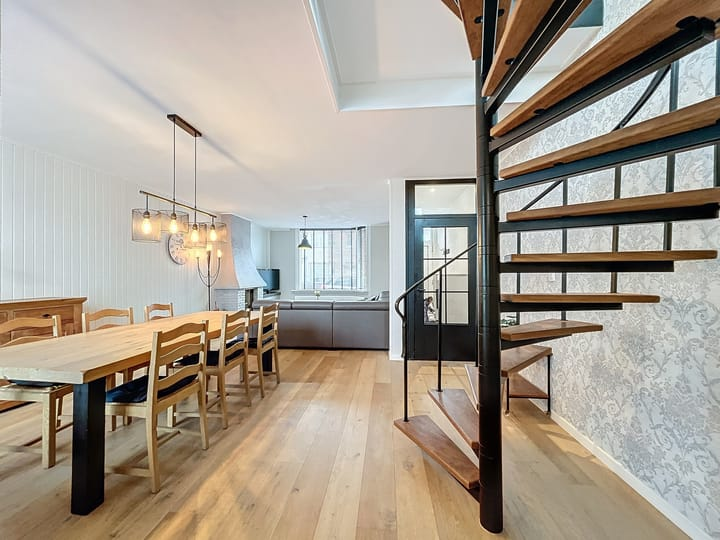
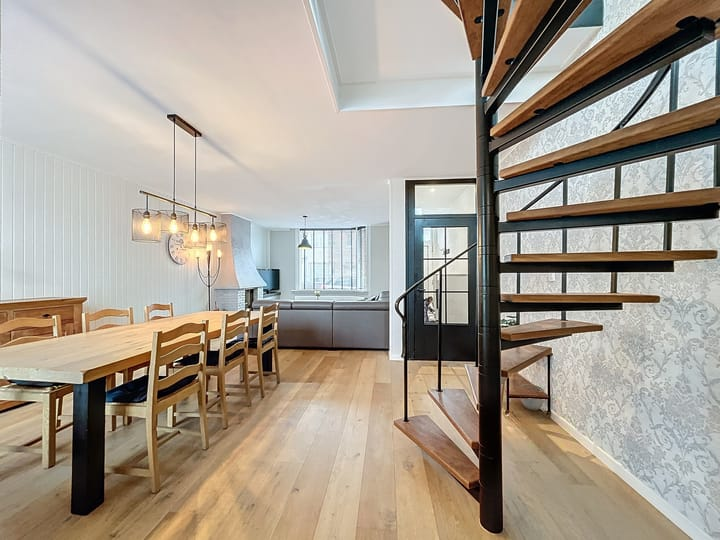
+ planter [520,383,545,412]
